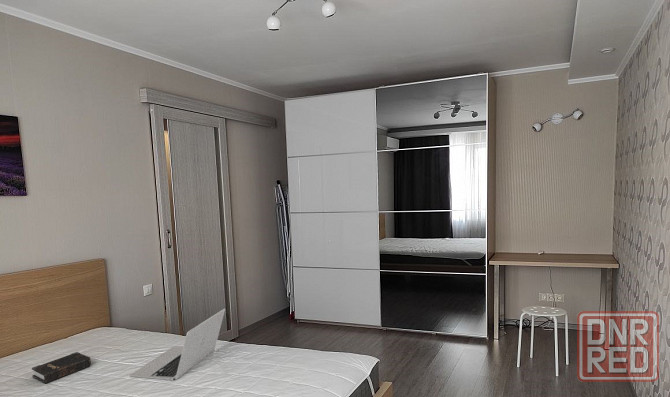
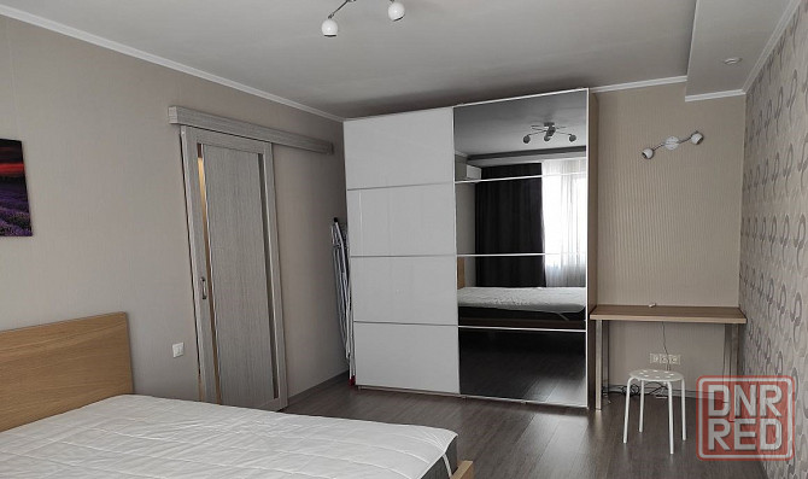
- hardback book [31,351,92,384]
- laptop [129,308,226,381]
